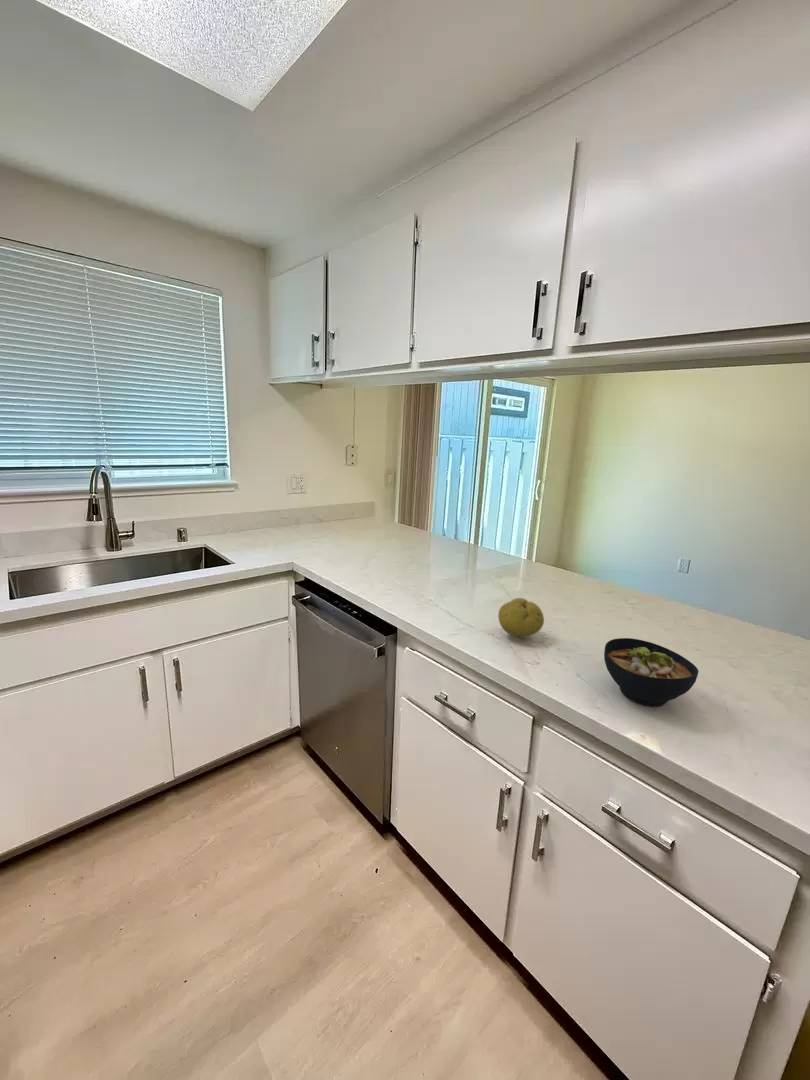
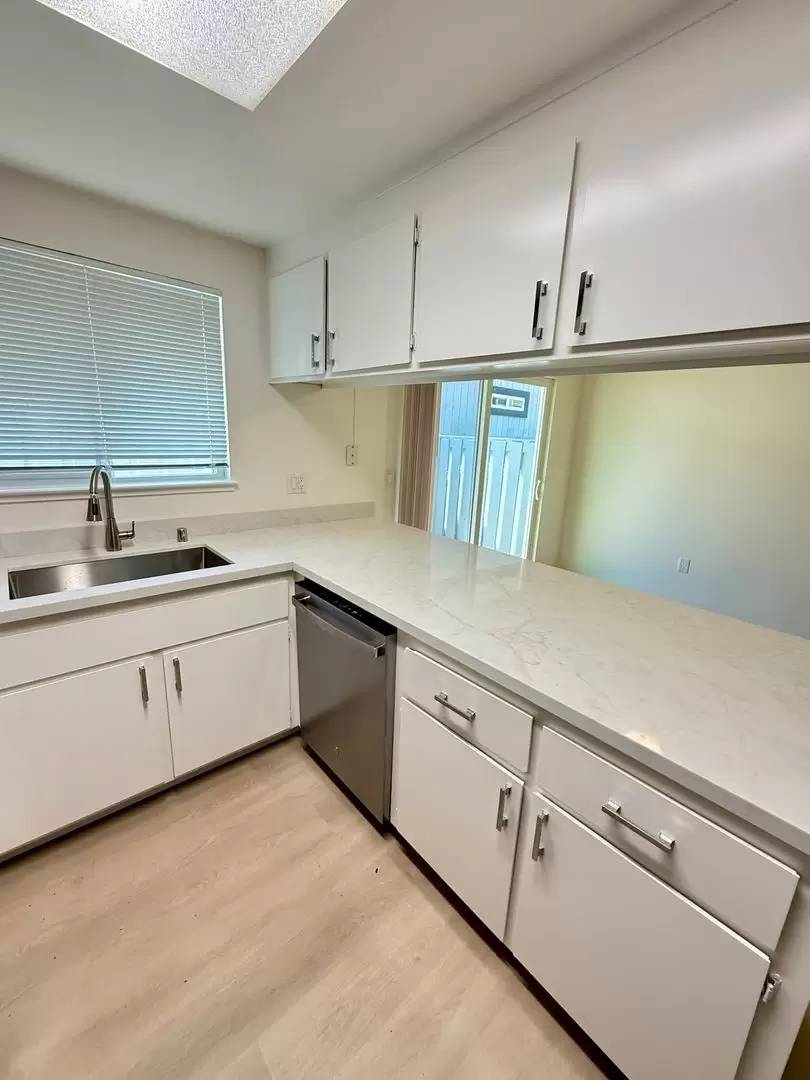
- bowl [603,637,700,708]
- fruit [497,597,545,639]
